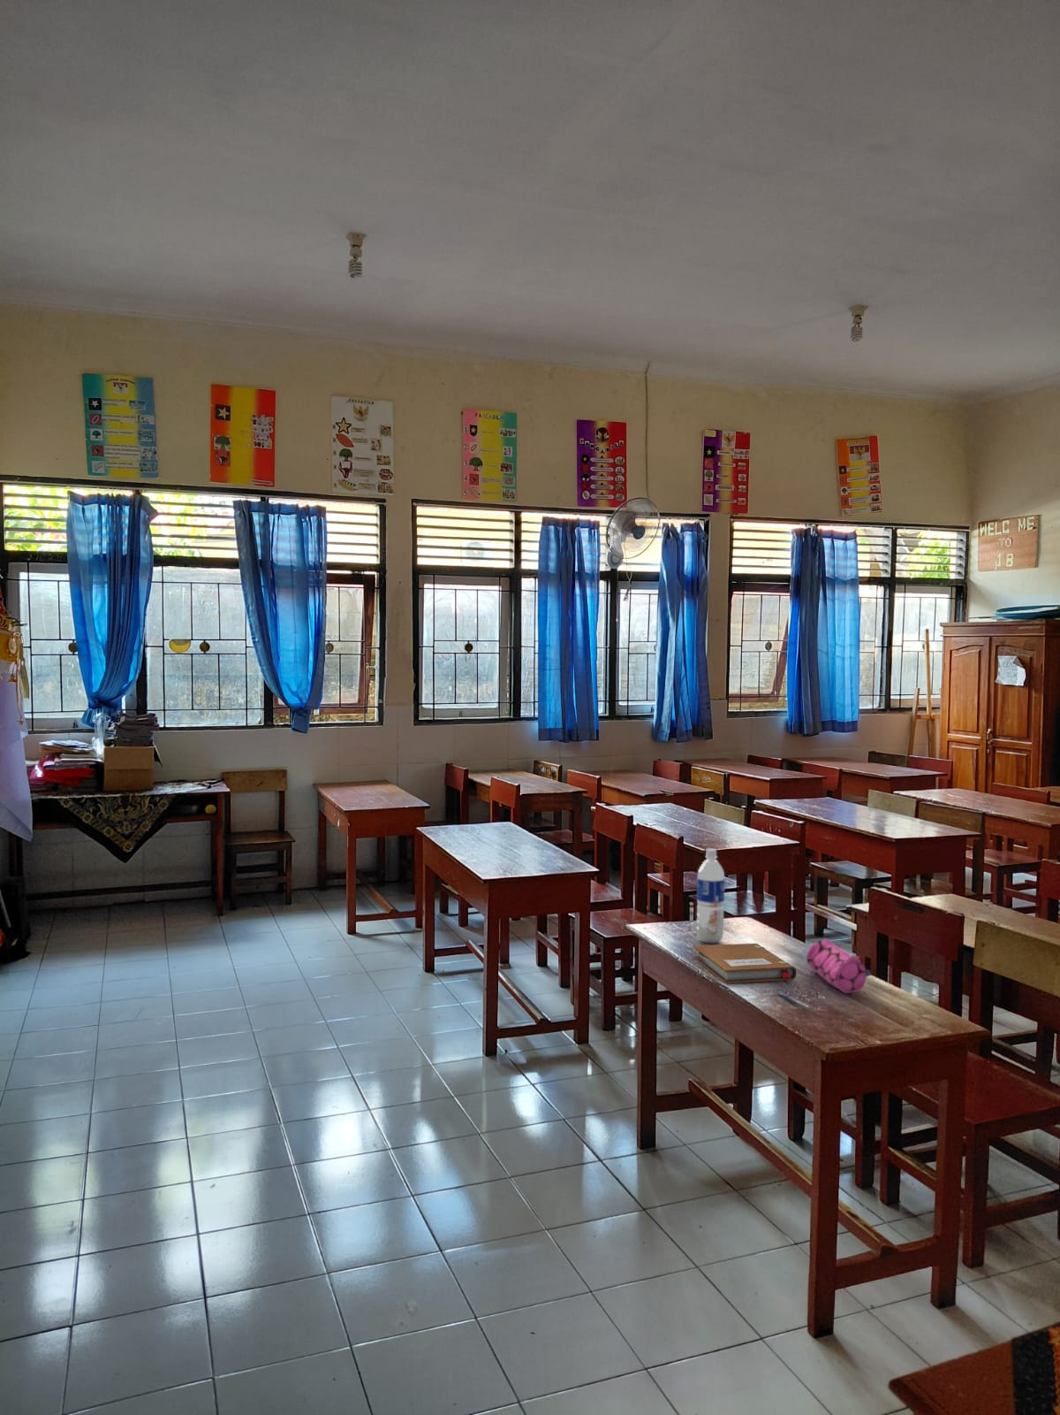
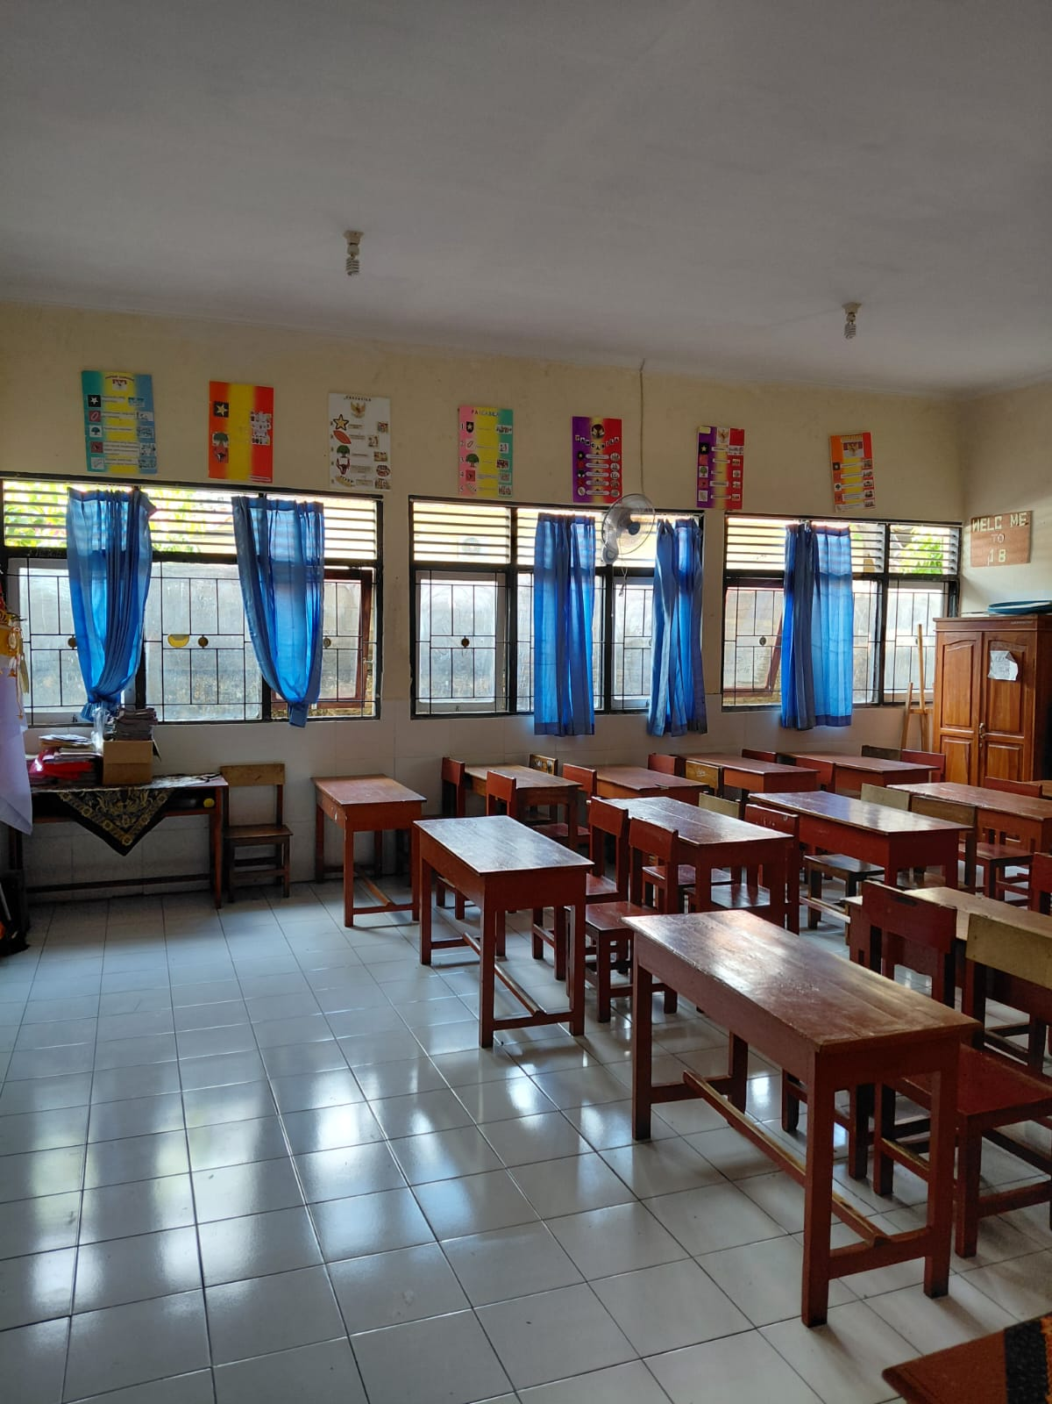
- pencil case [806,938,873,994]
- water bottle [696,848,725,944]
- pen [776,992,814,1009]
- notebook [693,943,797,984]
